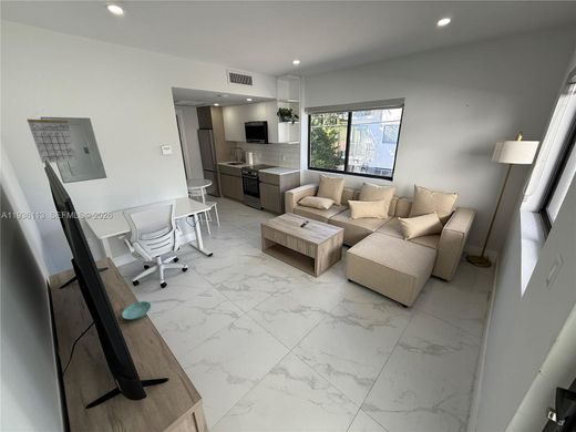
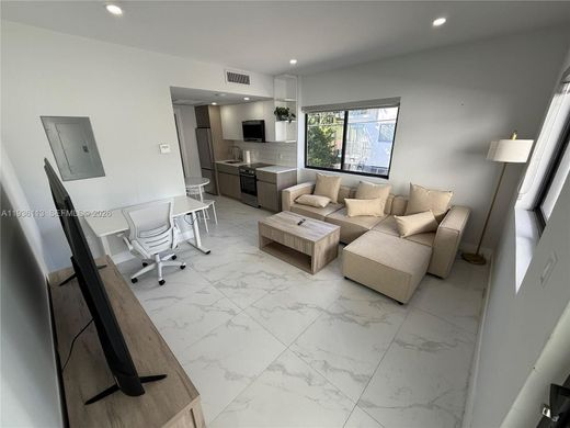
- saucer [121,300,152,321]
- calendar [25,109,80,164]
